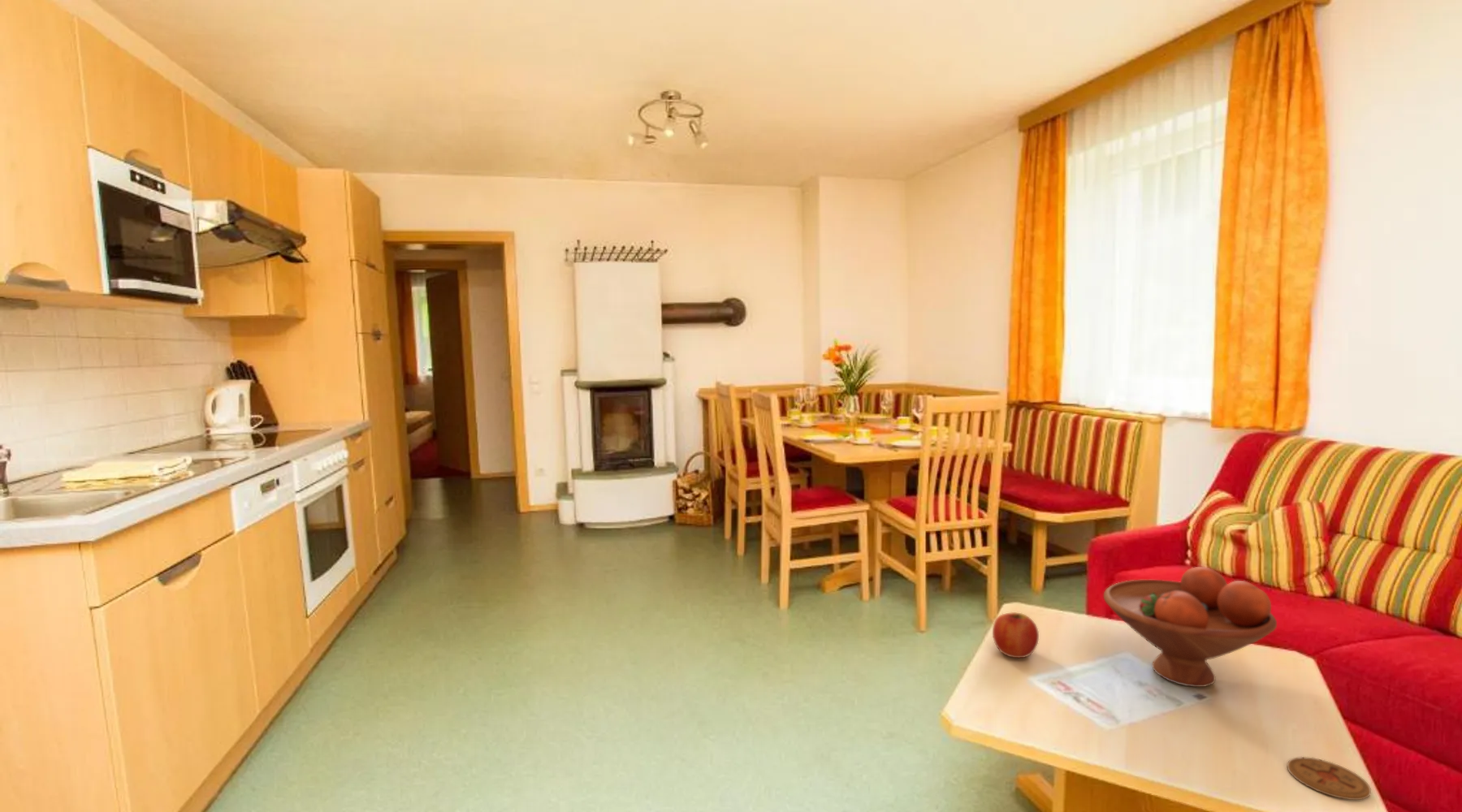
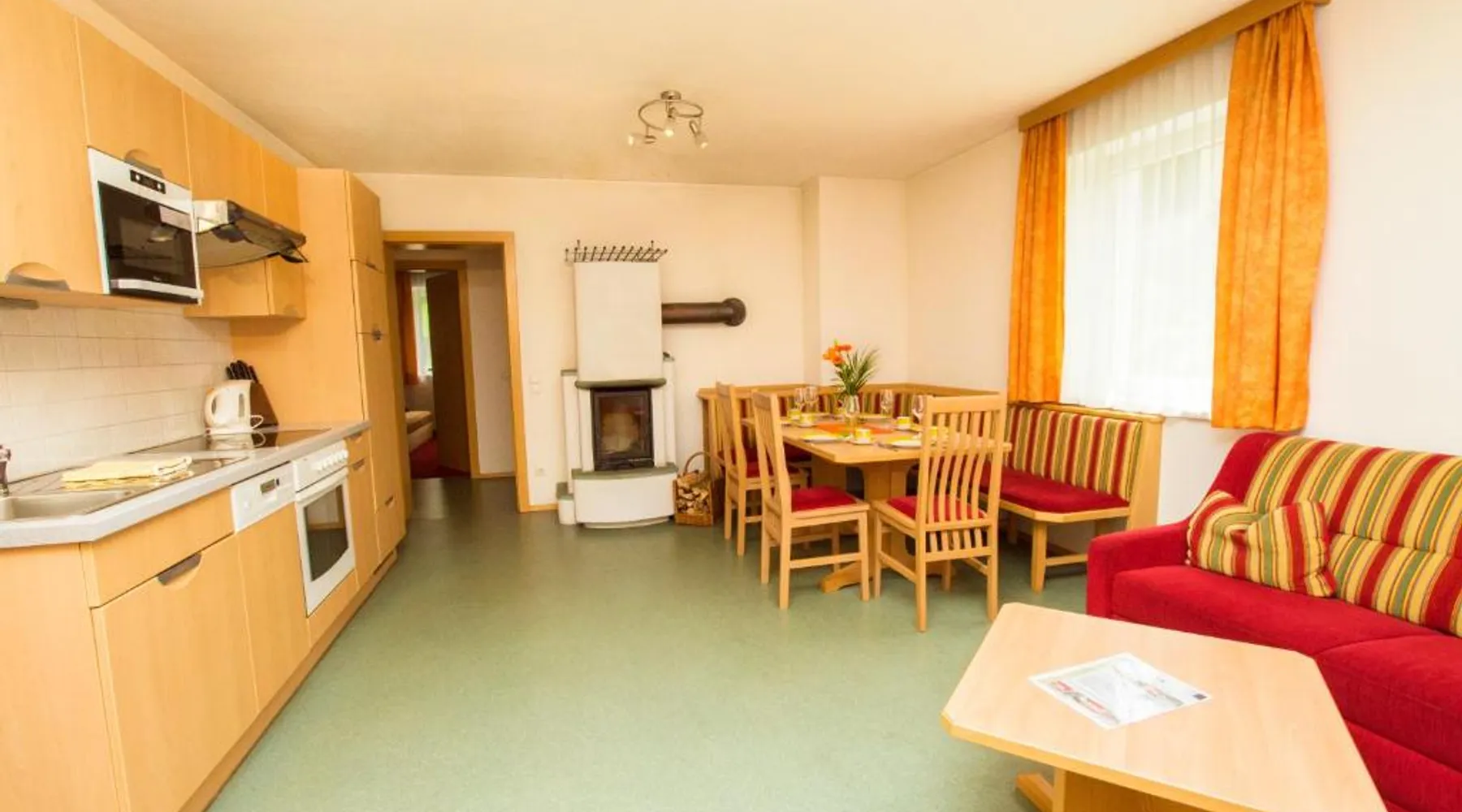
- coaster [1287,756,1372,801]
- fruit [992,611,1040,659]
- fruit bowl [1103,566,1278,688]
